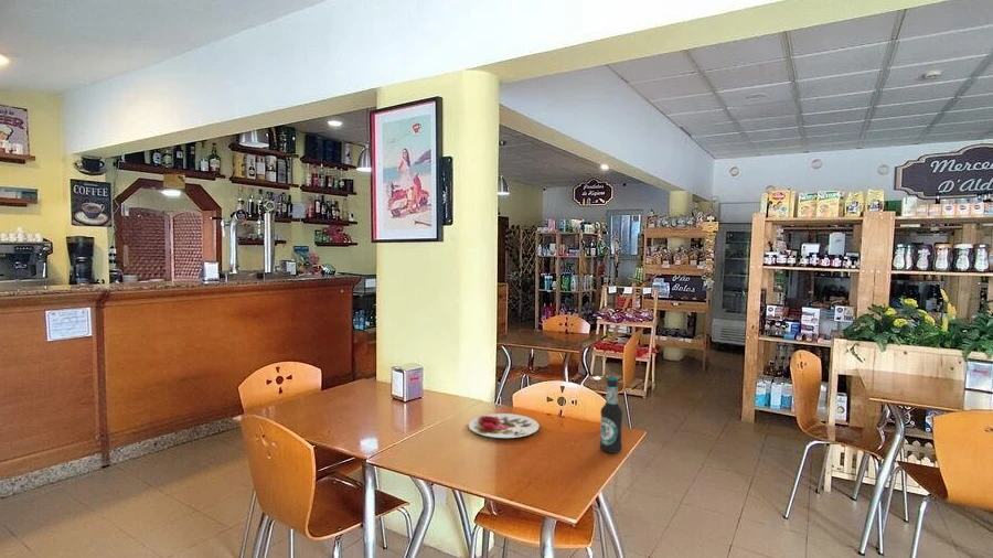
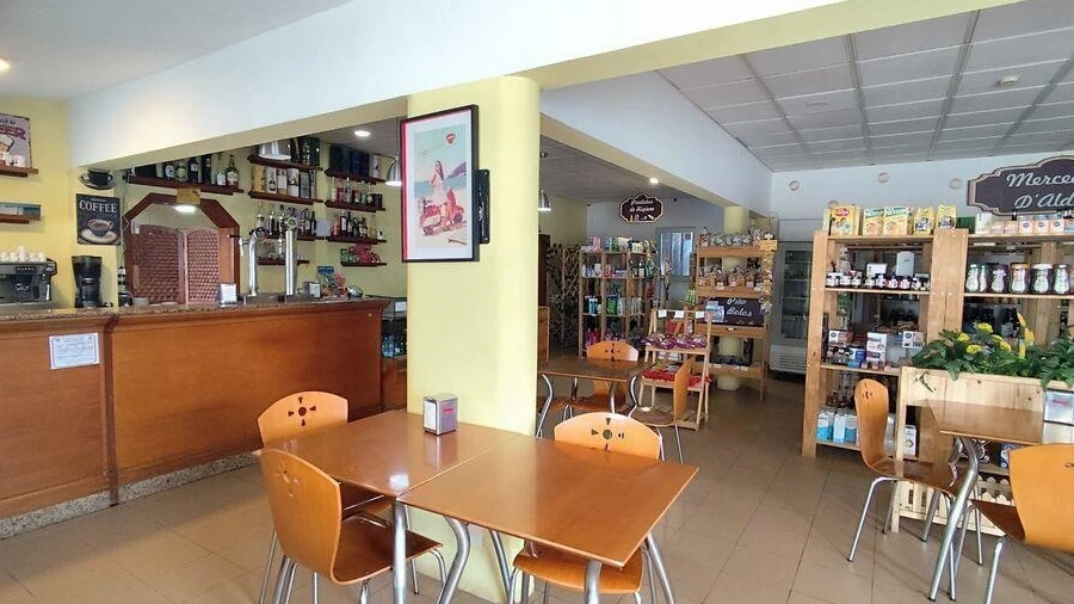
- bottle [599,376,623,454]
- plate [468,412,541,439]
